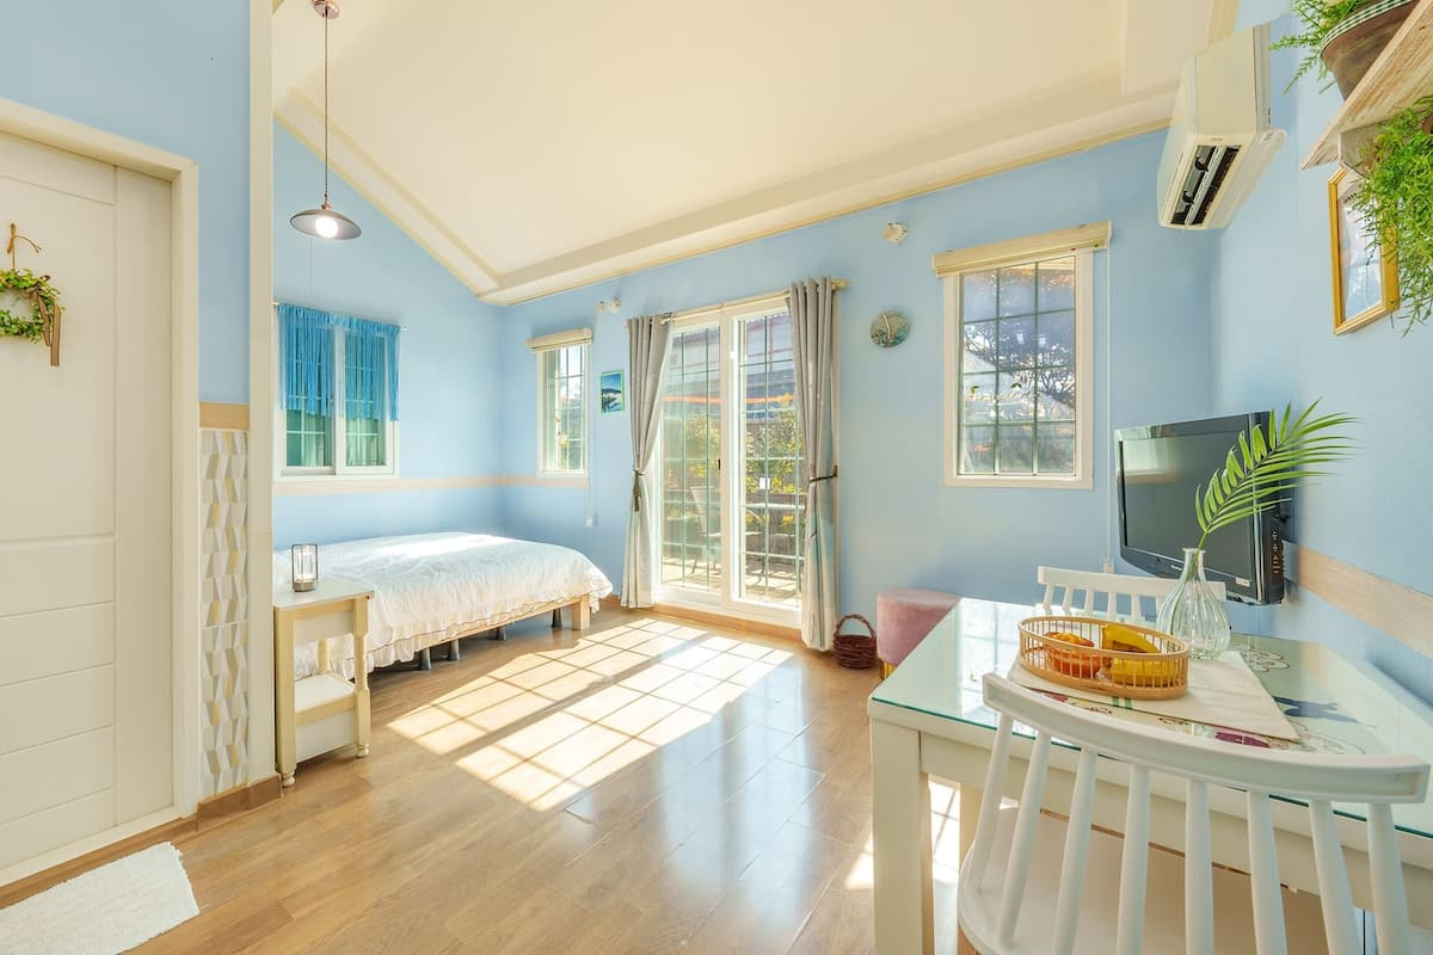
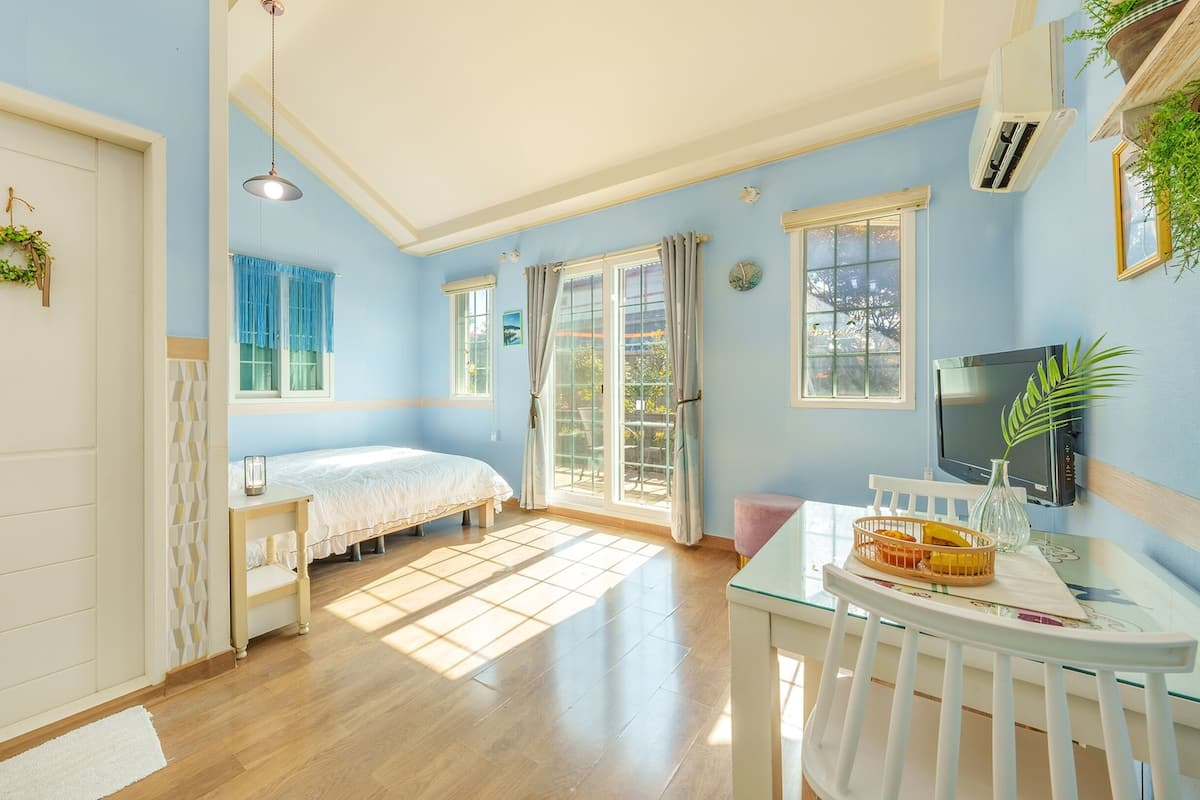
- basket [831,612,878,668]
